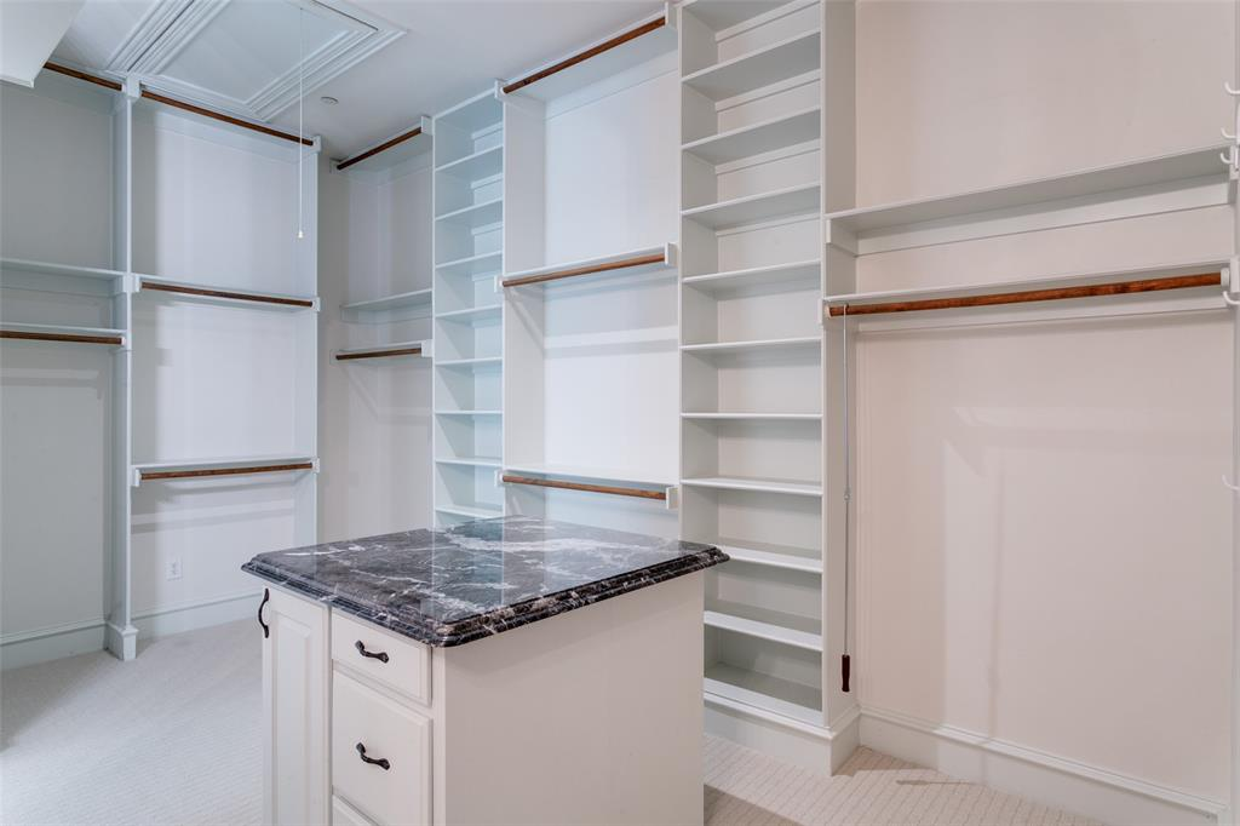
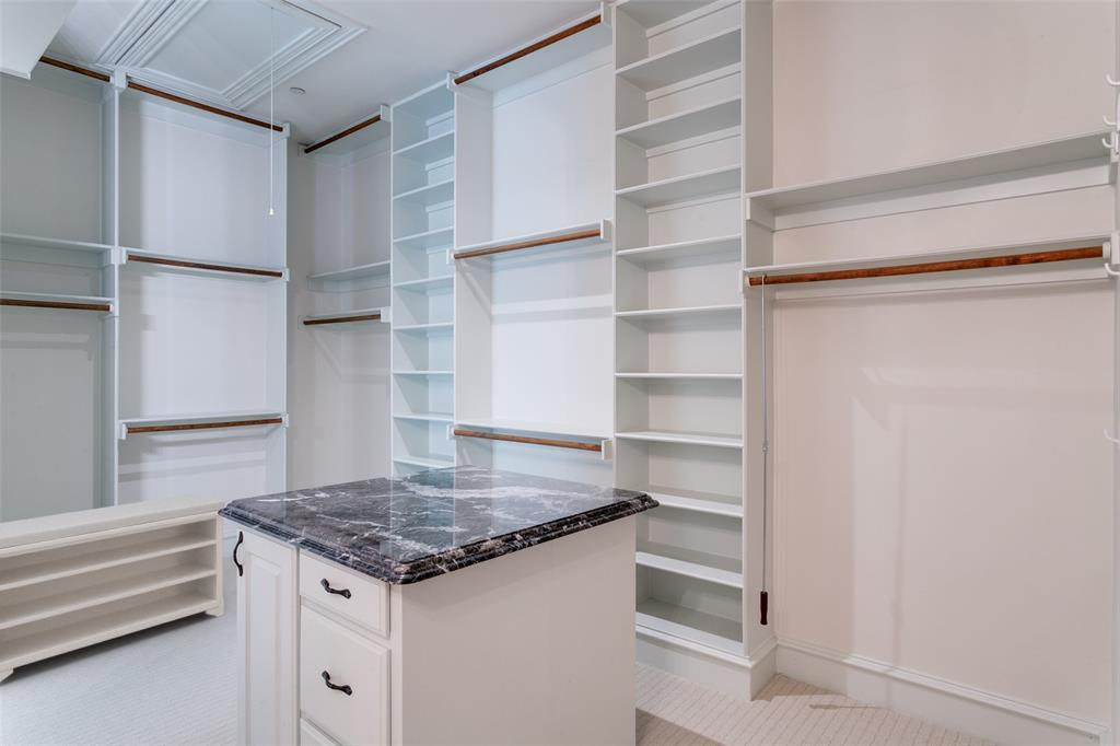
+ bench [0,492,226,683]
